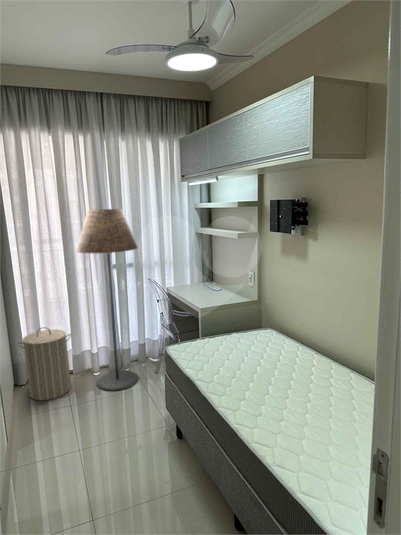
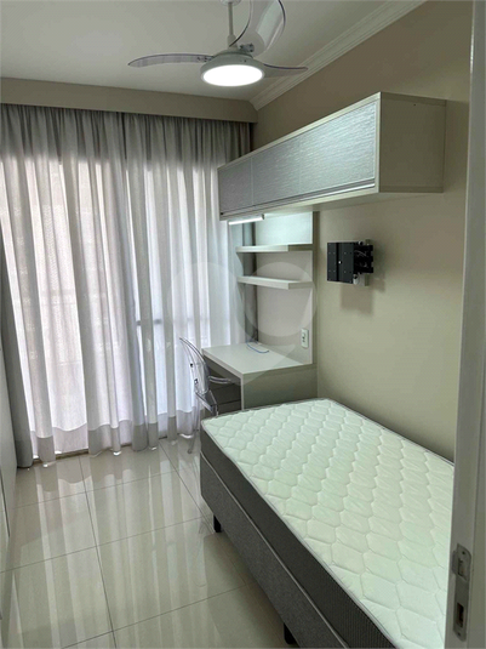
- laundry hamper [16,326,72,401]
- floor lamp [75,208,140,392]
